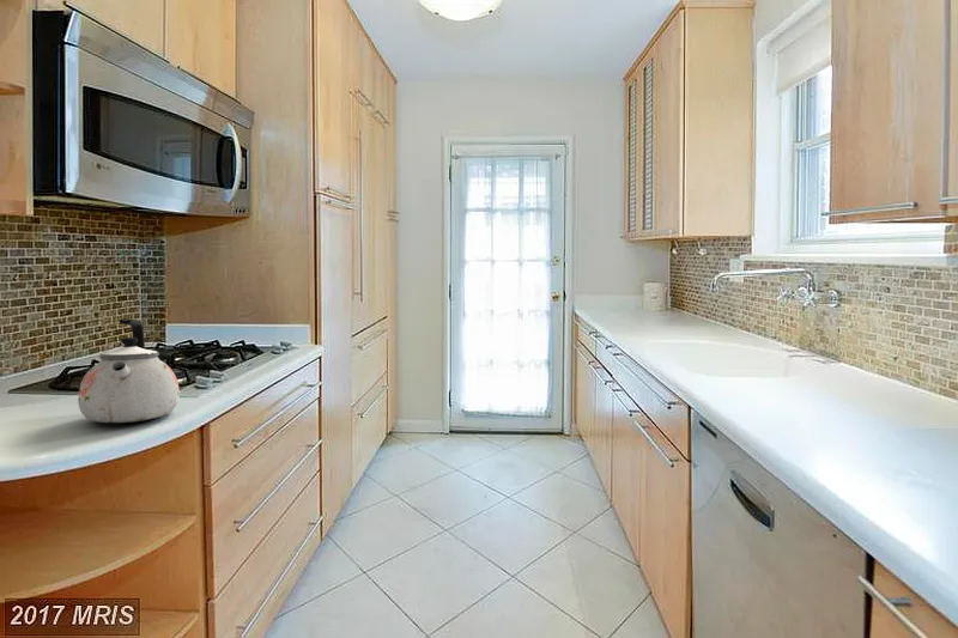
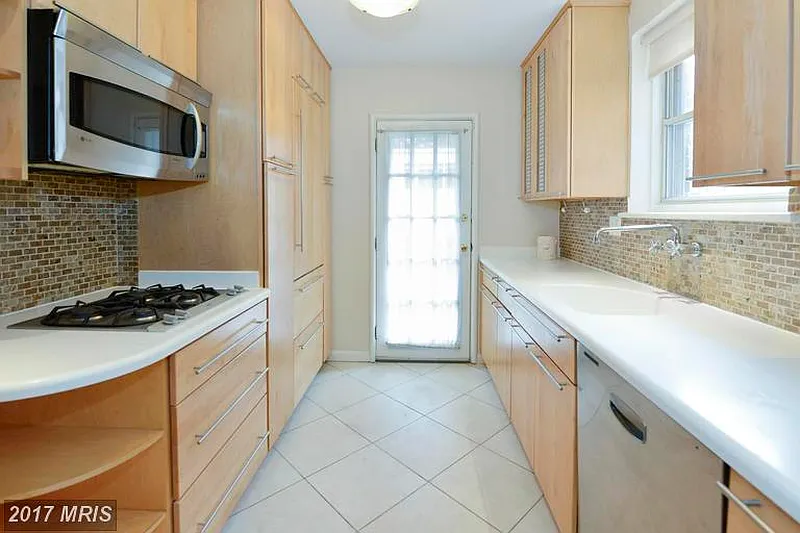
- kettle [77,318,181,424]
